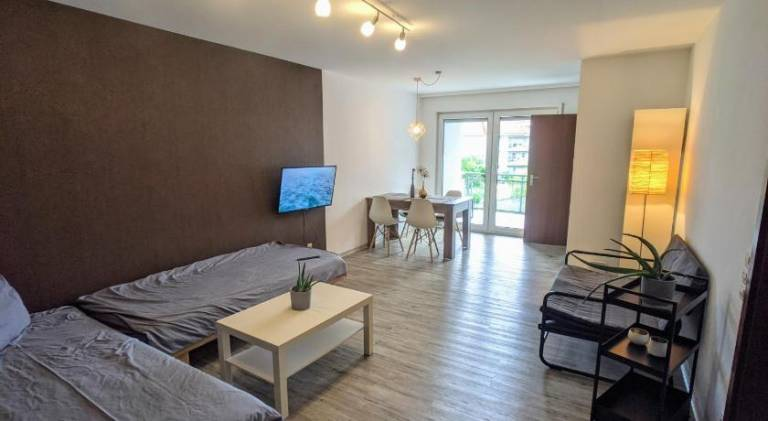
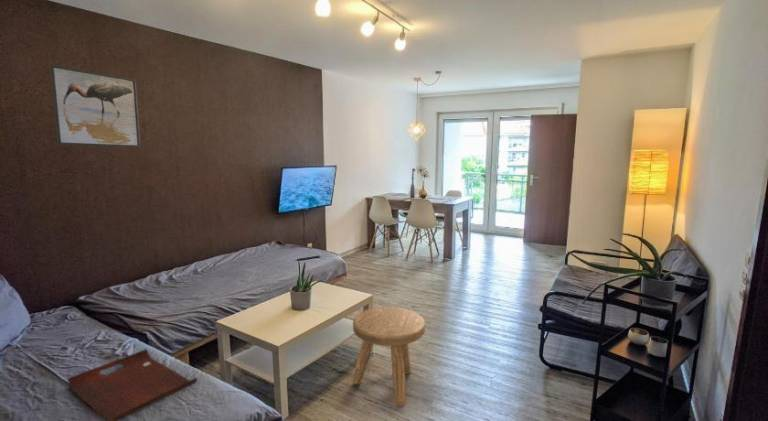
+ stool [351,306,426,407]
+ serving tray [67,348,198,421]
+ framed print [49,64,141,148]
